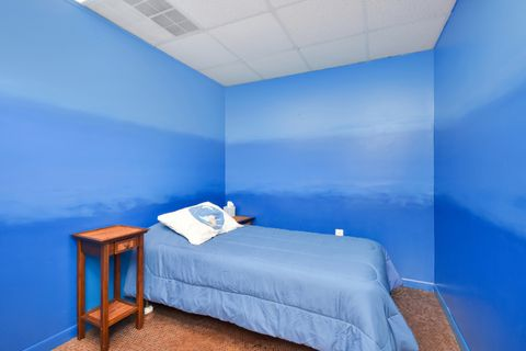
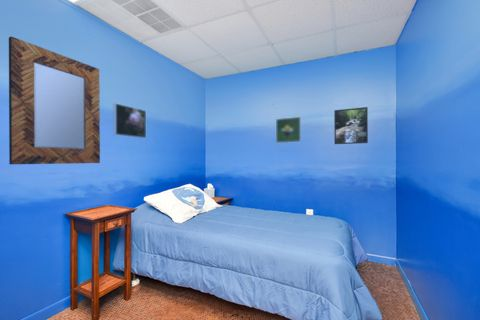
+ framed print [333,106,369,145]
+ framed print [275,116,302,144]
+ home mirror [8,36,101,165]
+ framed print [113,102,147,139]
